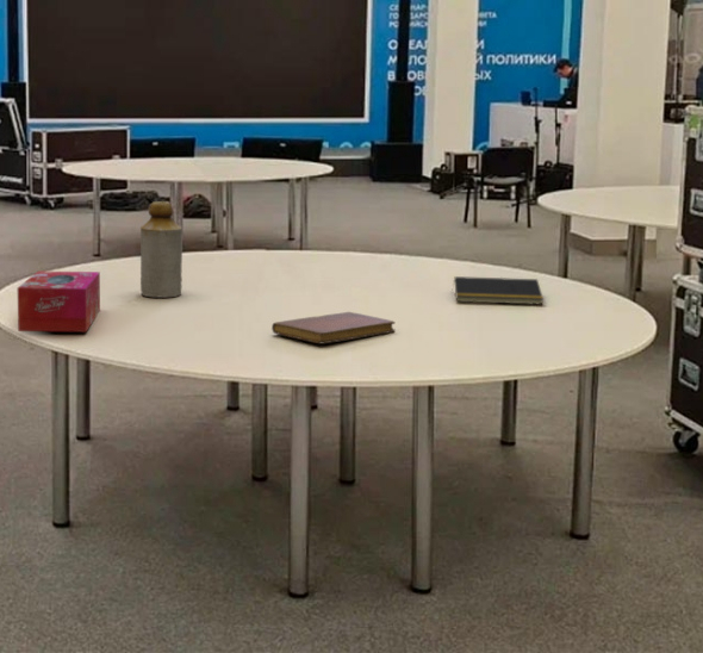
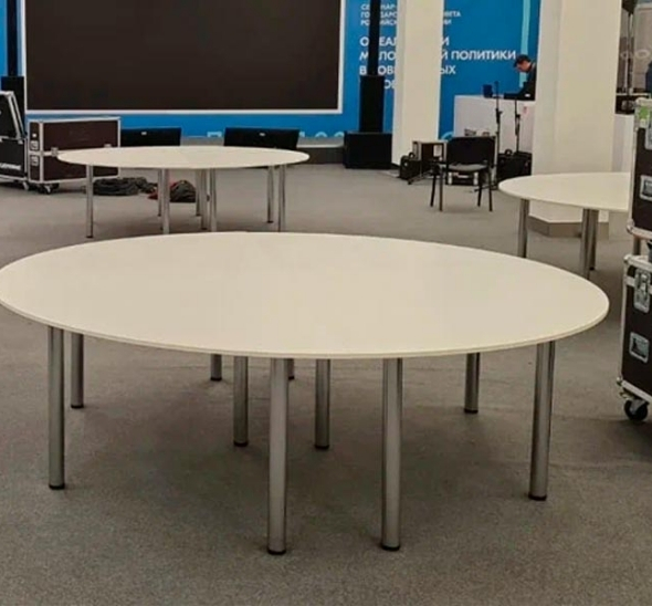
- bottle [139,200,183,299]
- notebook [270,311,397,344]
- notepad [450,275,545,305]
- tissue box [17,270,101,332]
